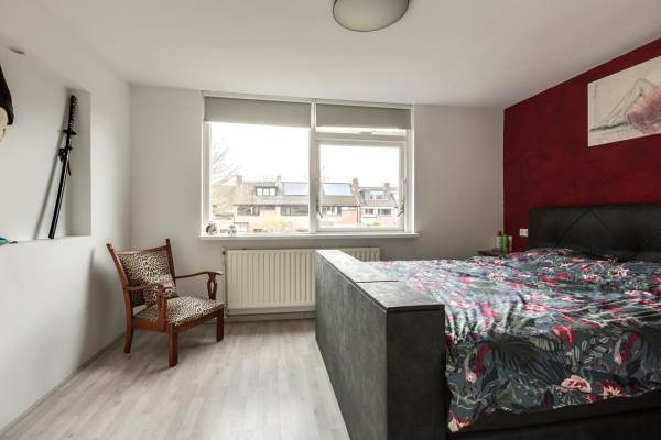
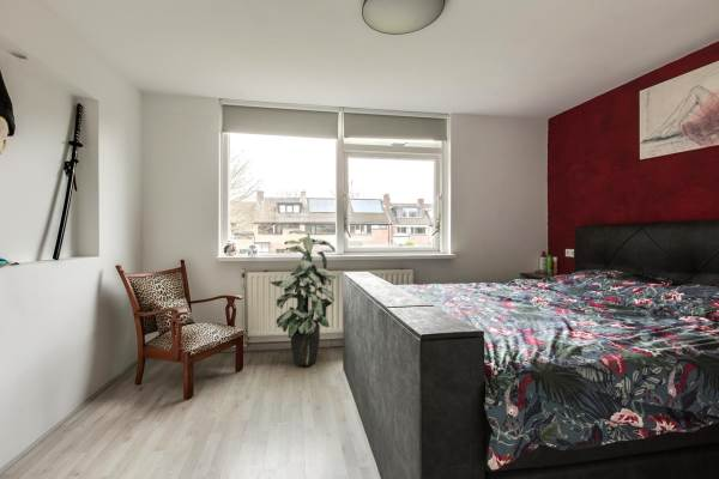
+ indoor plant [268,229,337,366]
